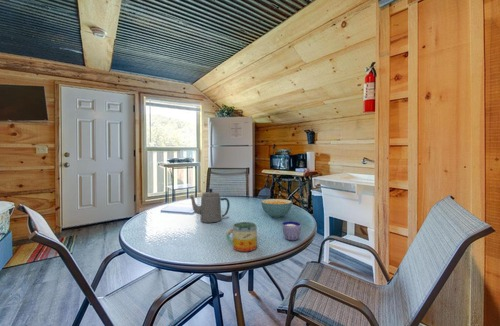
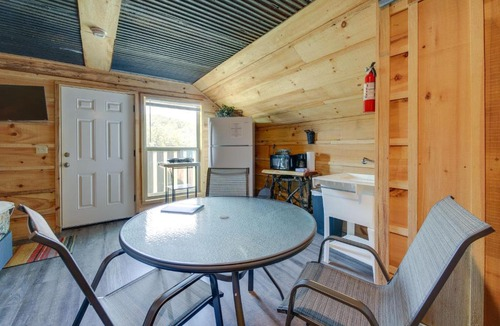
- teapot [188,188,231,223]
- cereal bowl [260,198,293,219]
- cup [281,221,302,241]
- mug [225,221,258,252]
